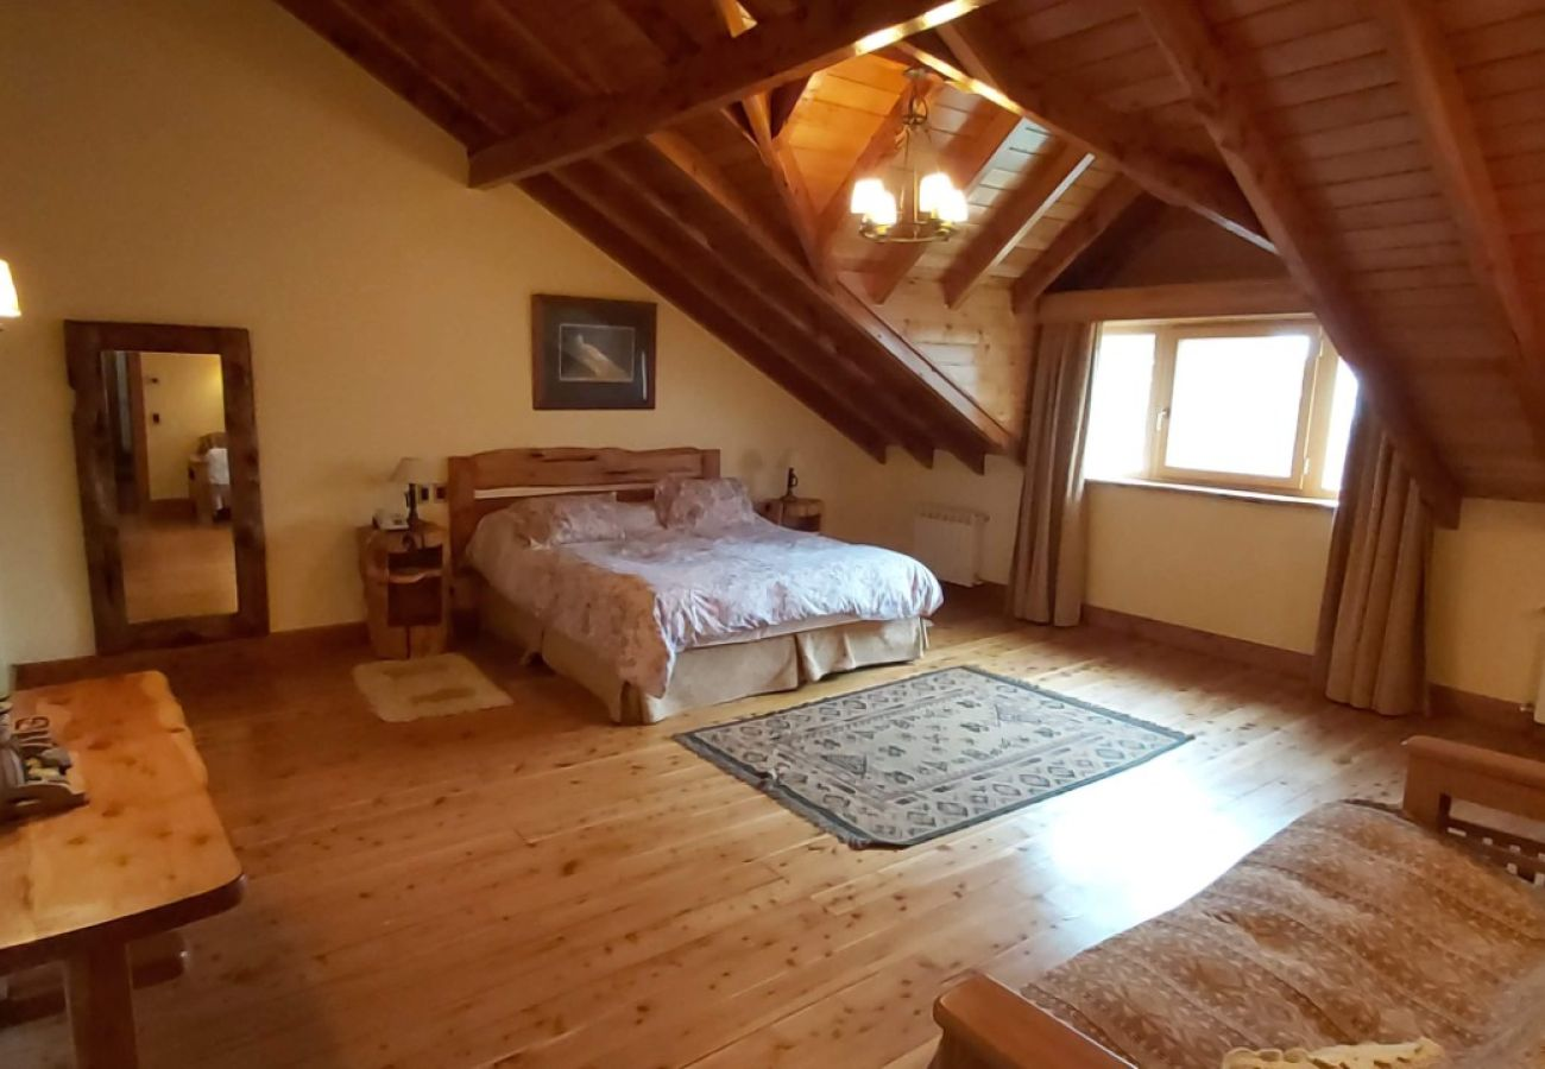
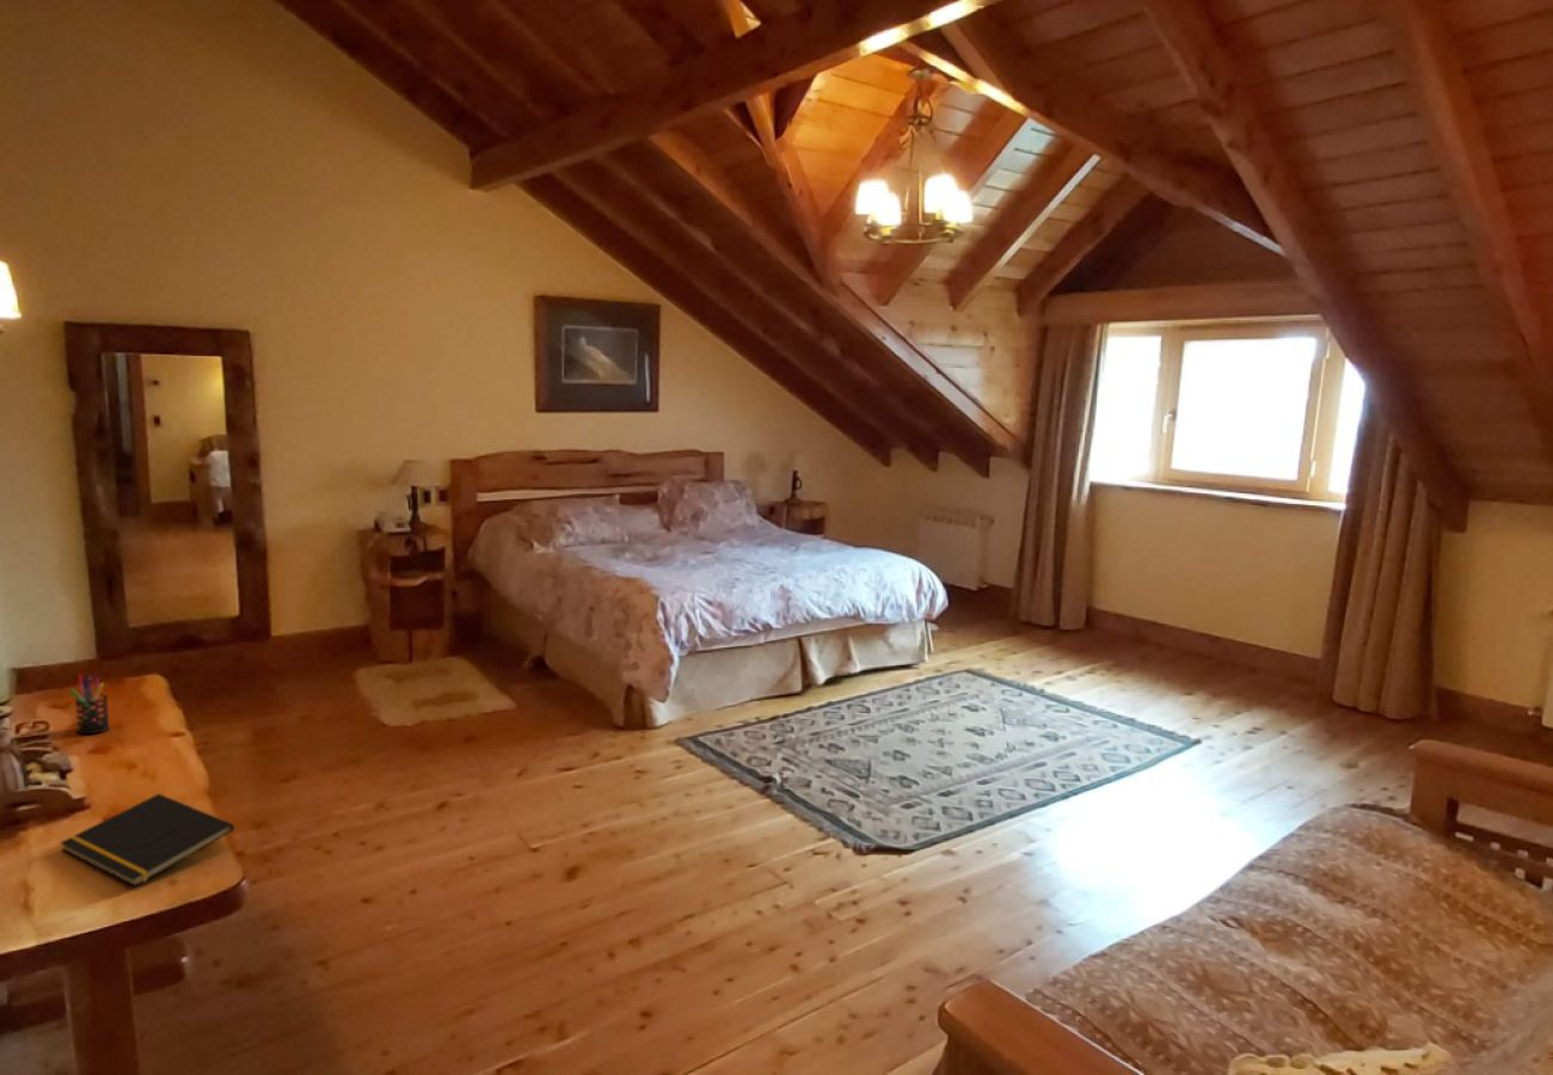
+ notepad [59,793,235,887]
+ pen holder [68,672,111,735]
